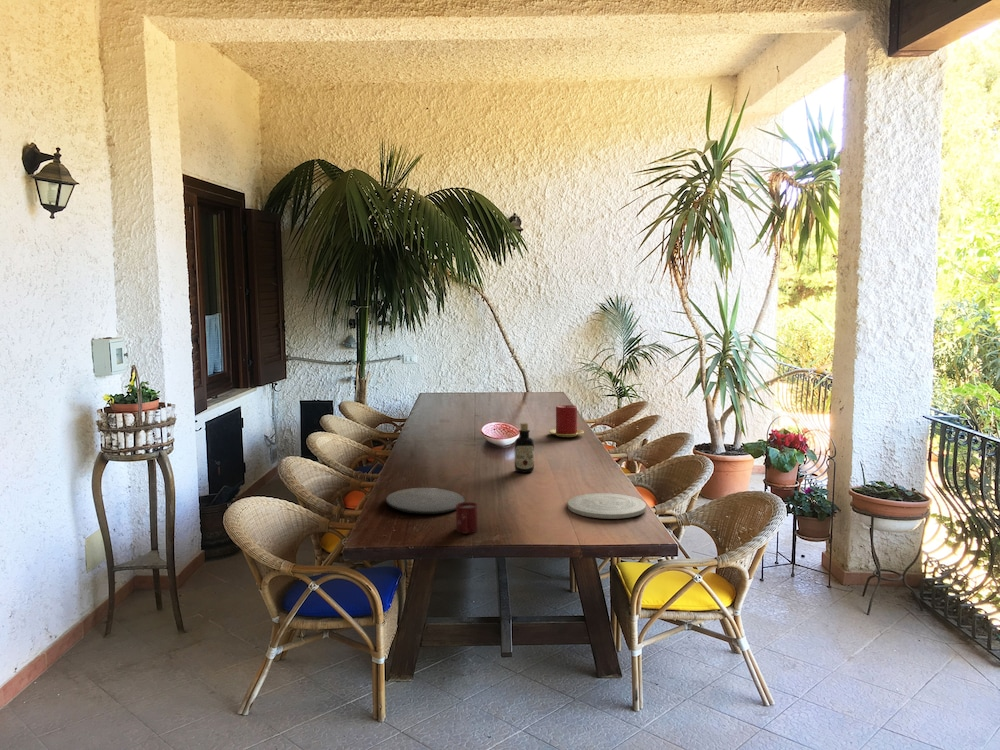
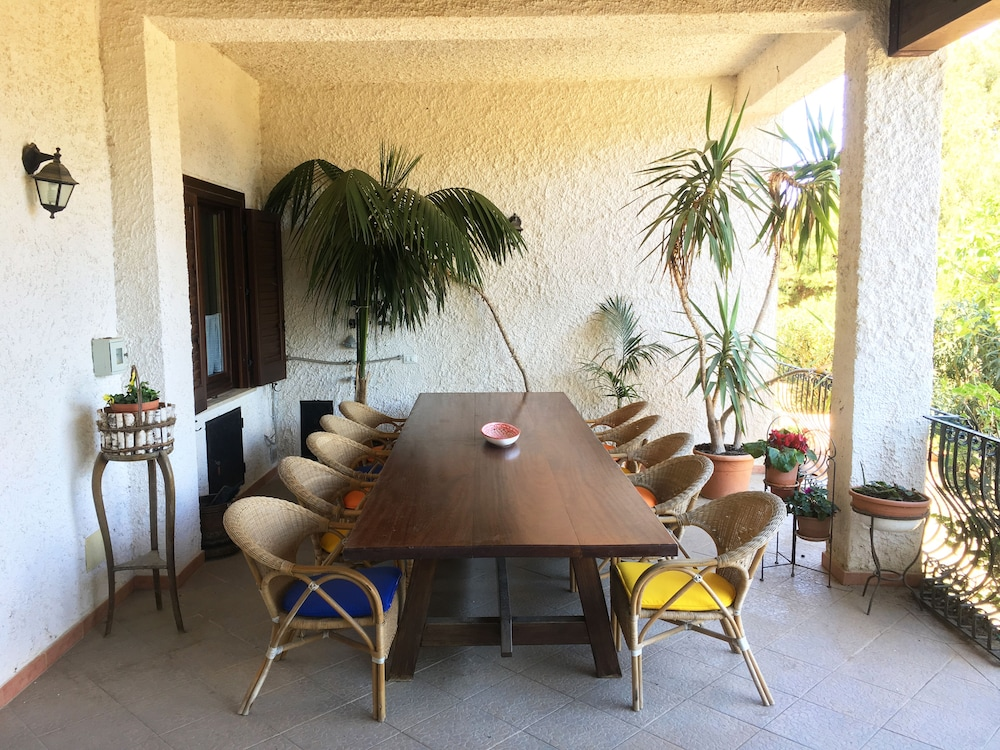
- bottle [514,422,535,474]
- plate [567,492,647,520]
- candle [548,404,585,438]
- plate [385,487,466,515]
- cup [455,501,479,535]
